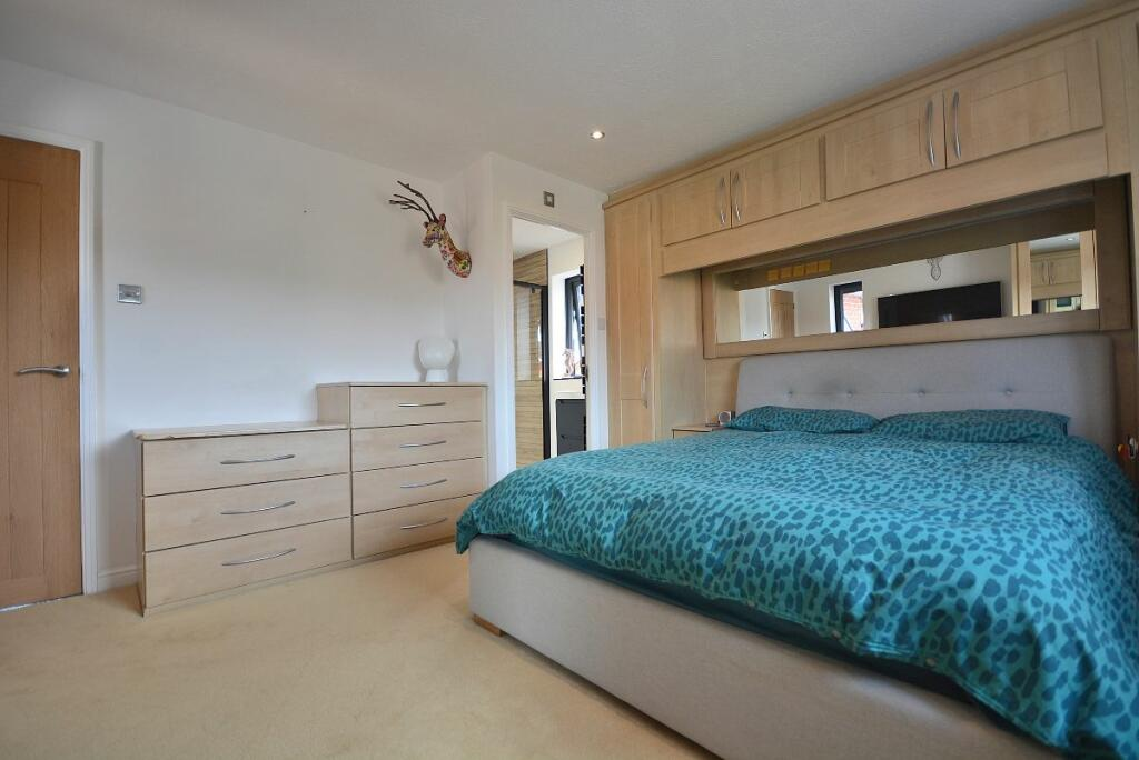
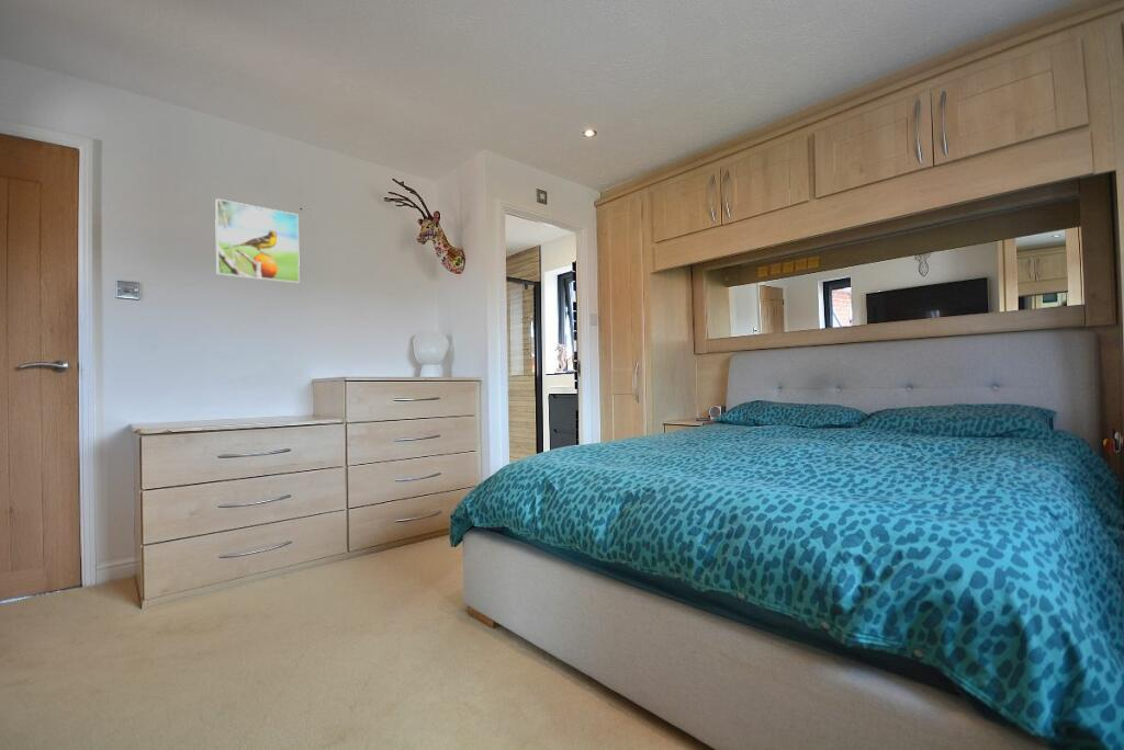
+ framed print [214,197,301,284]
